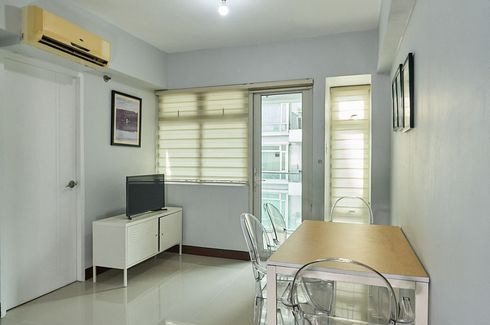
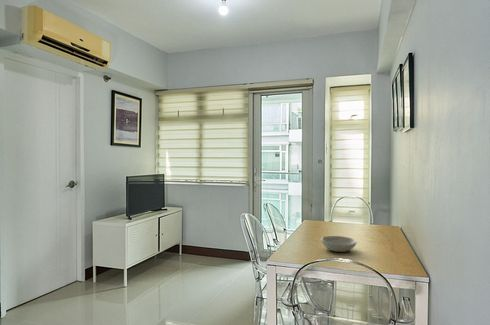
+ bowl [320,235,357,253]
